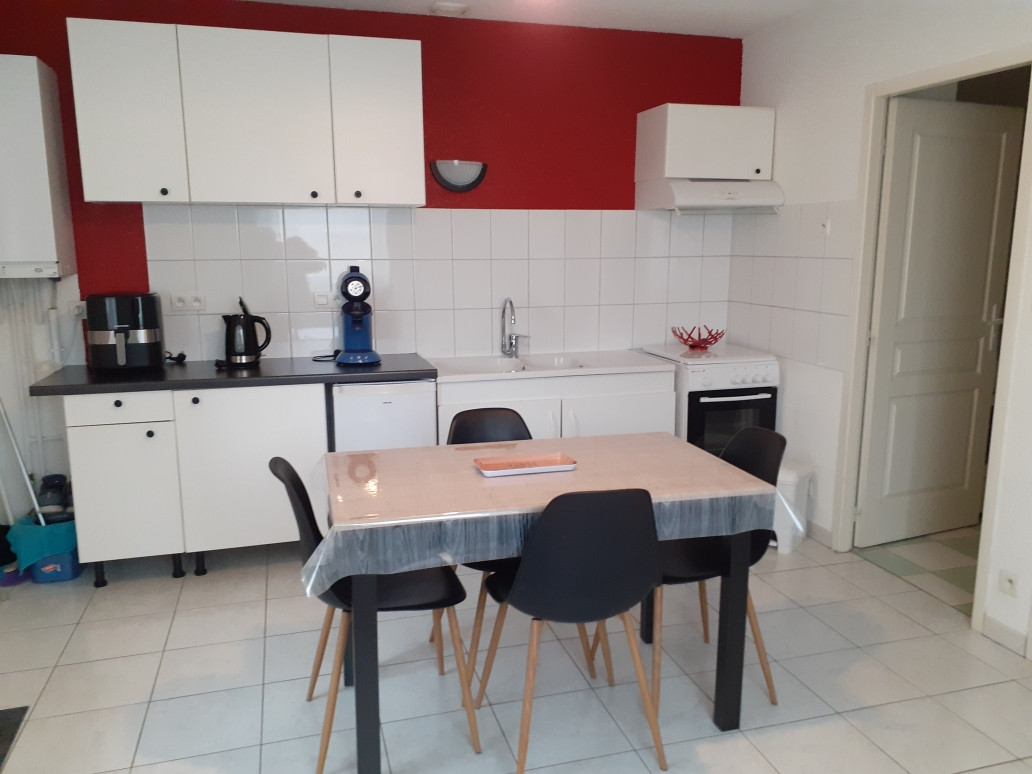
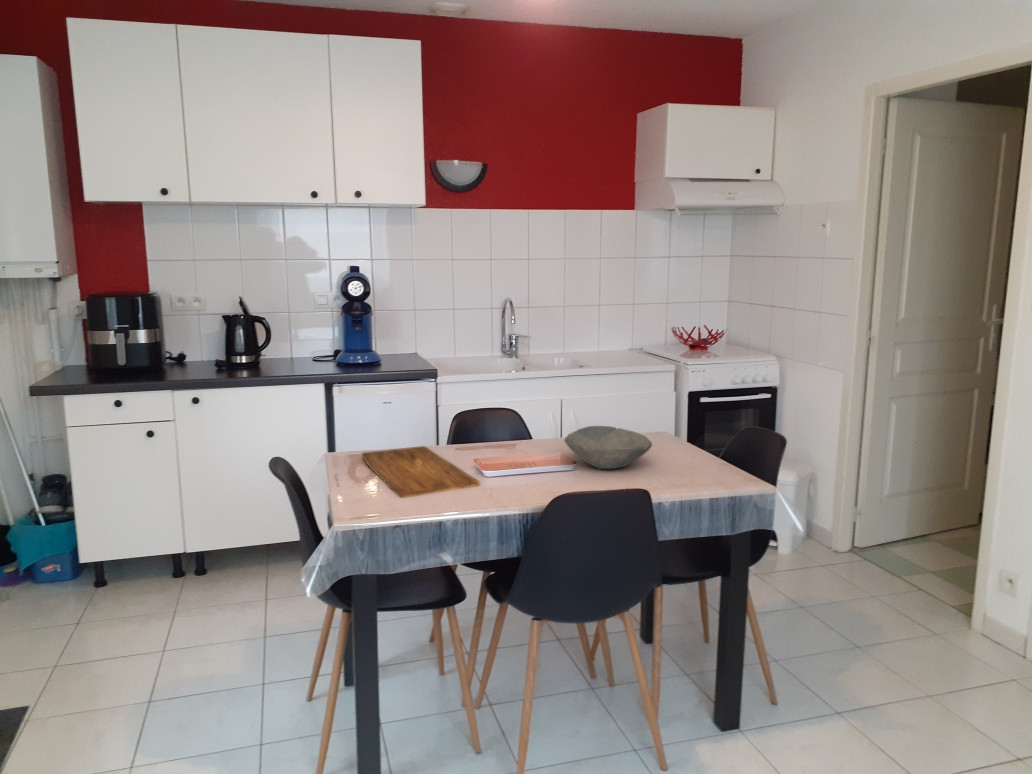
+ bowl [563,425,653,470]
+ cutting board [361,445,480,499]
